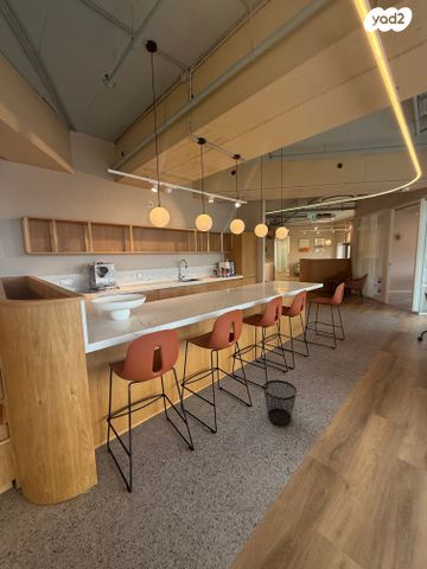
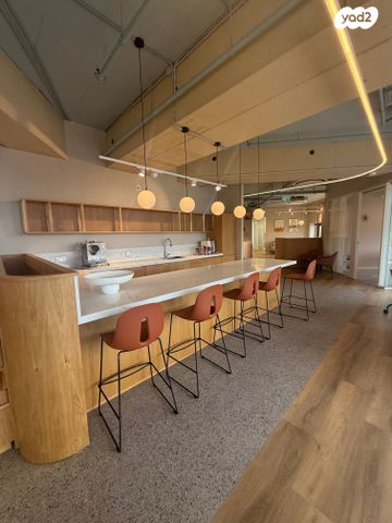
- wastebasket [262,379,298,427]
